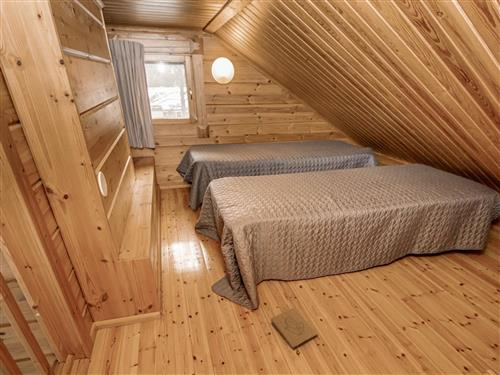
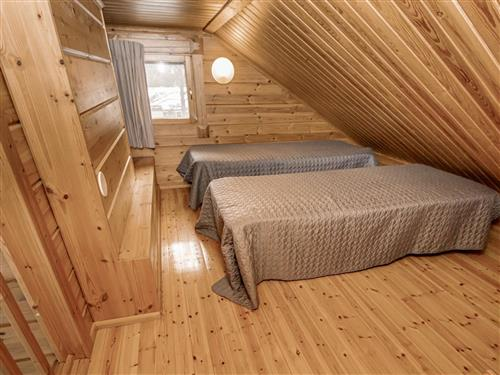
- box [270,307,319,350]
